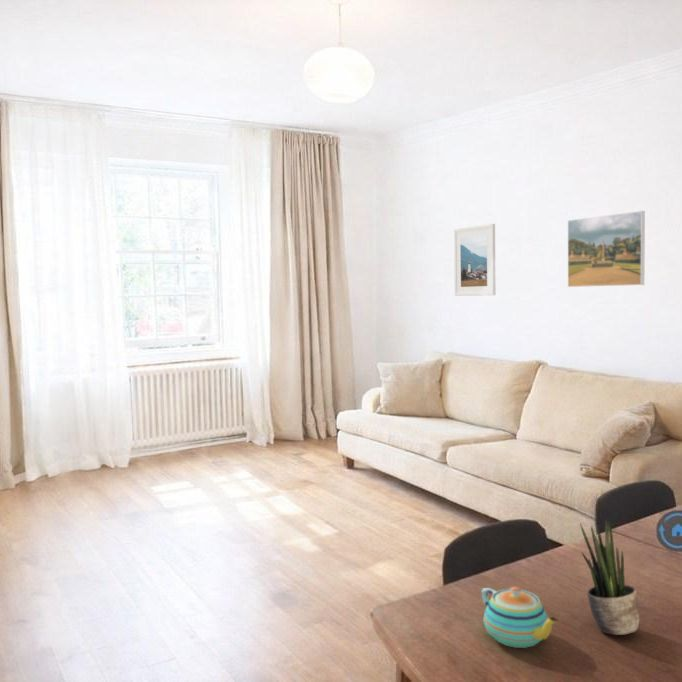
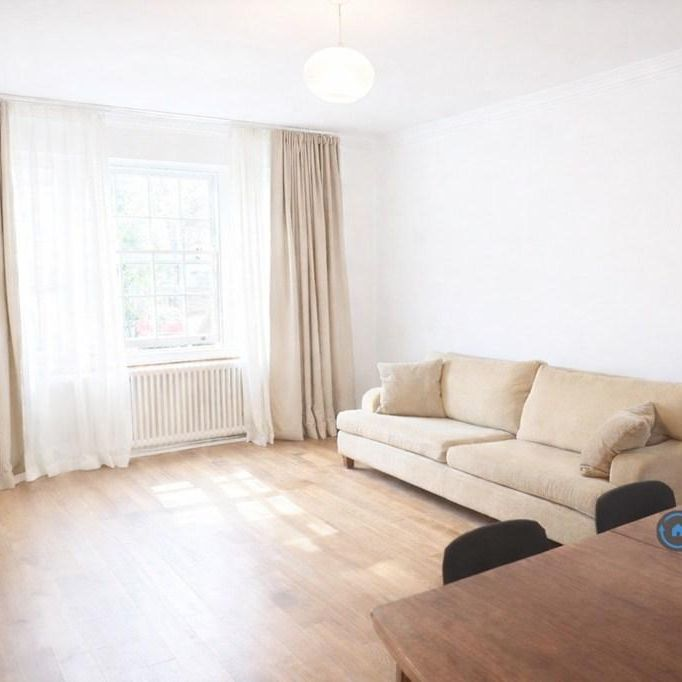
- teapot [480,586,560,649]
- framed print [453,223,497,297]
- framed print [567,210,646,288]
- potted plant [579,518,640,636]
